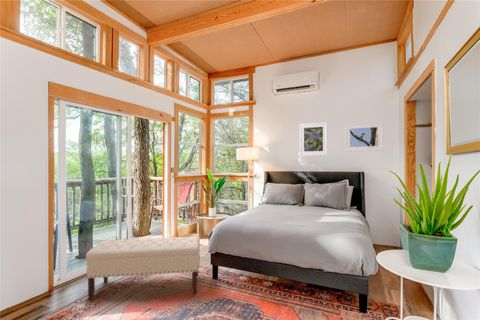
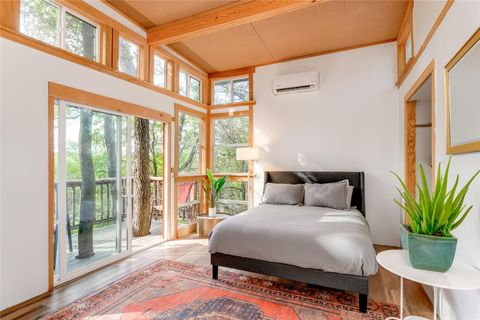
- bench [85,235,201,301]
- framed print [299,121,329,157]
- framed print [344,121,384,152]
